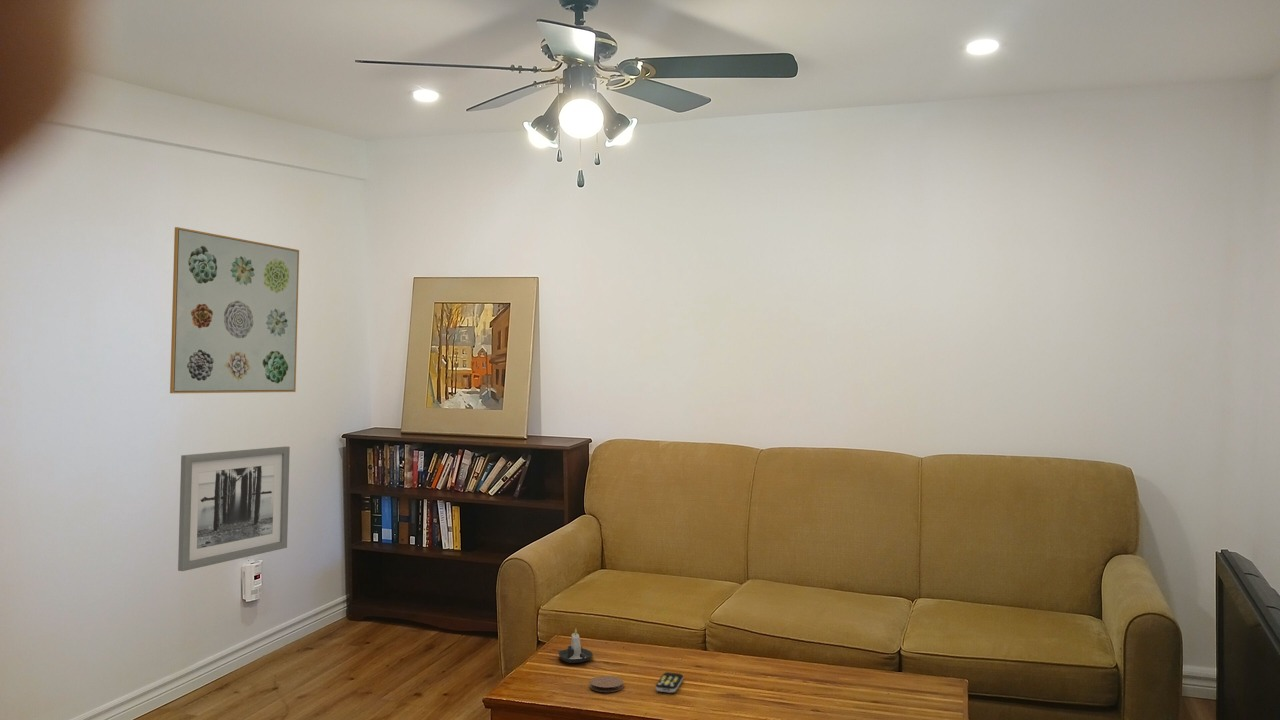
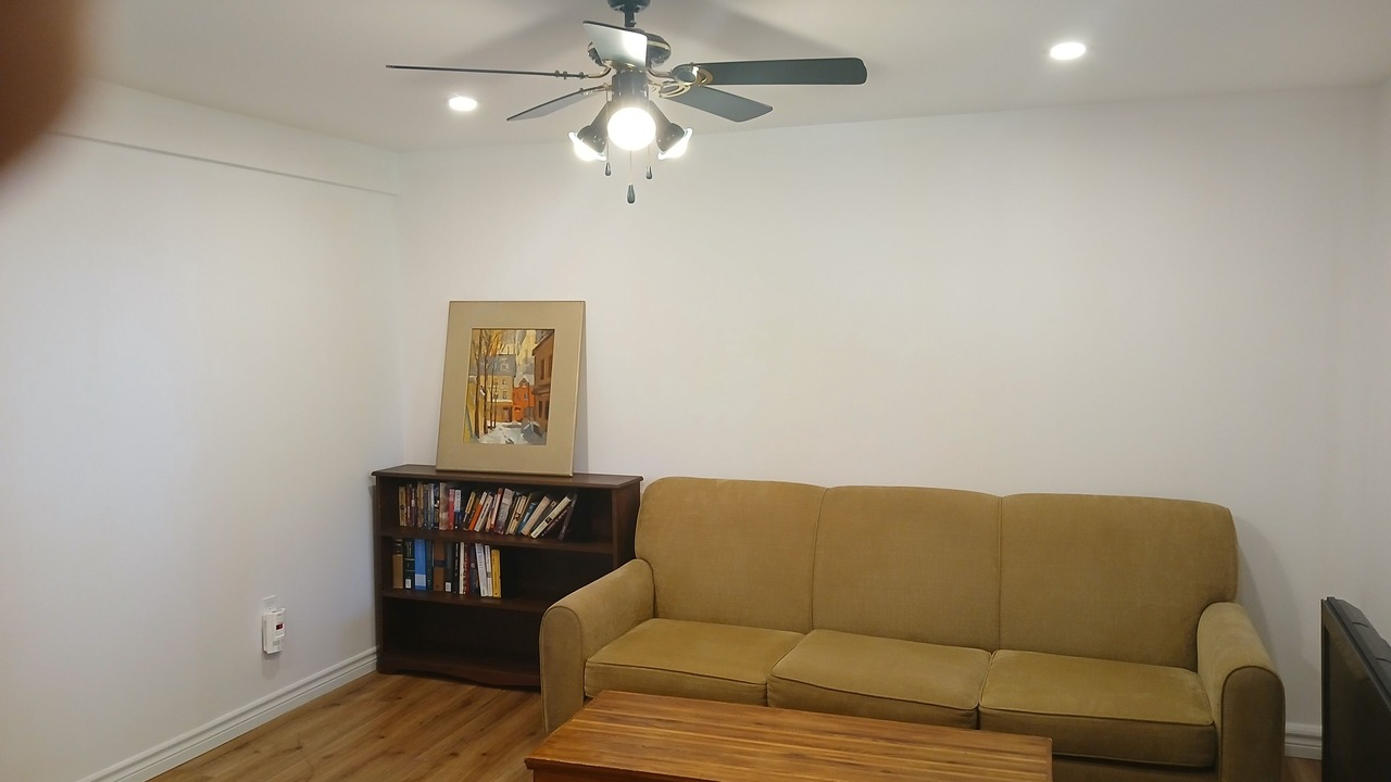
- candle [557,628,594,664]
- wall art [177,446,291,572]
- coaster [589,675,624,693]
- wall art [169,226,300,394]
- remote control [655,671,684,694]
